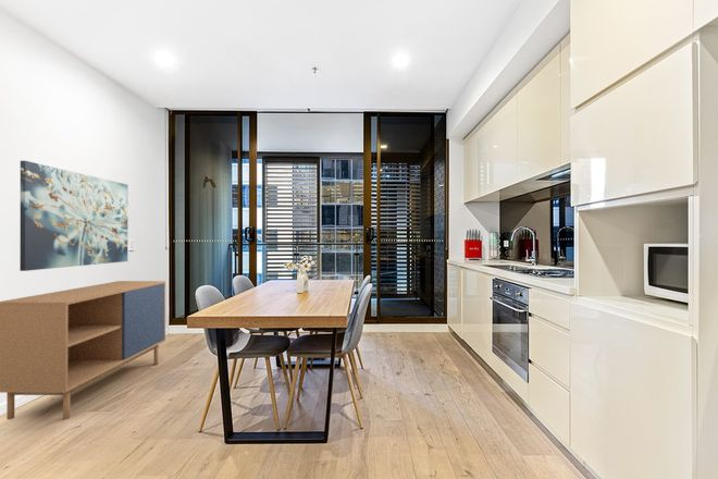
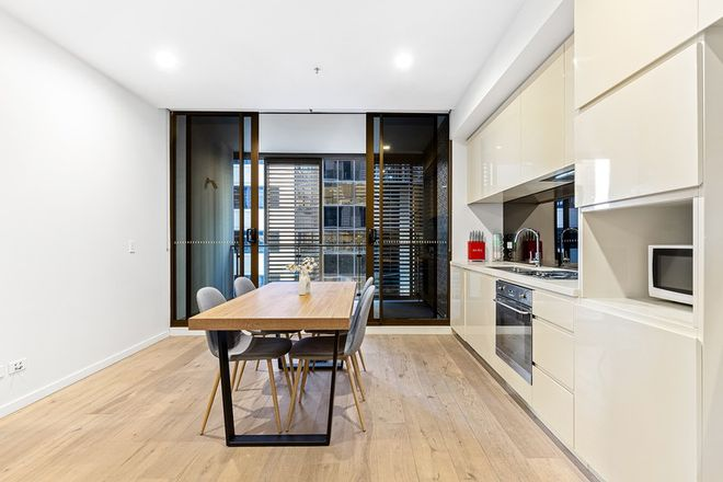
- storage cabinet [0,280,166,421]
- wall art [18,160,129,272]
